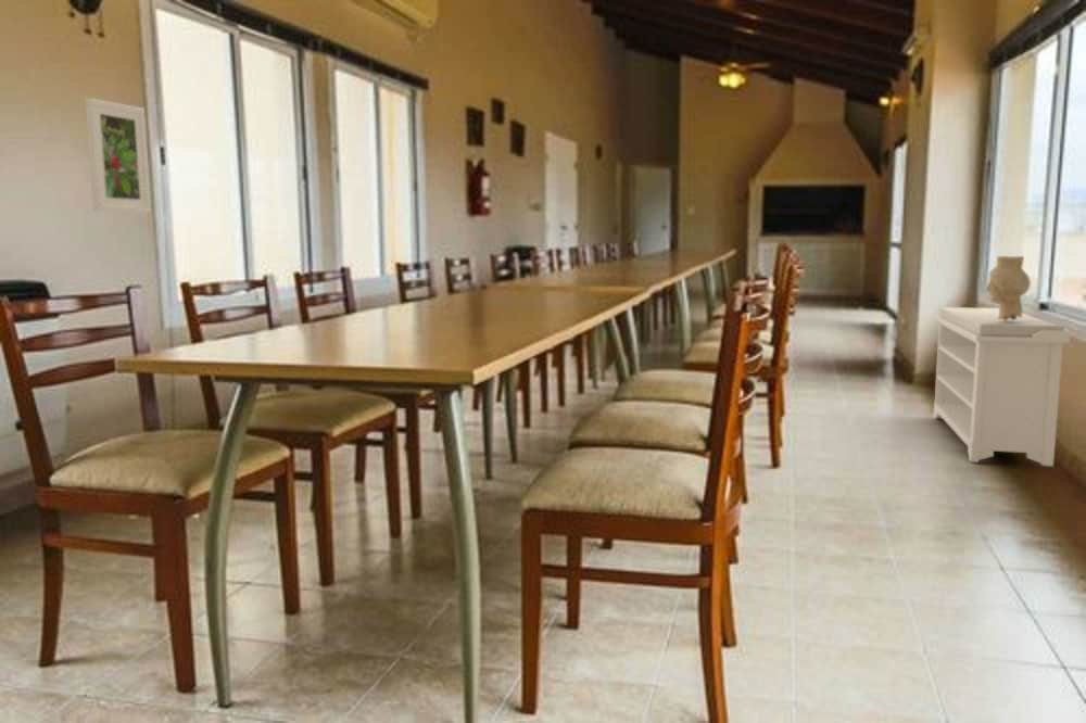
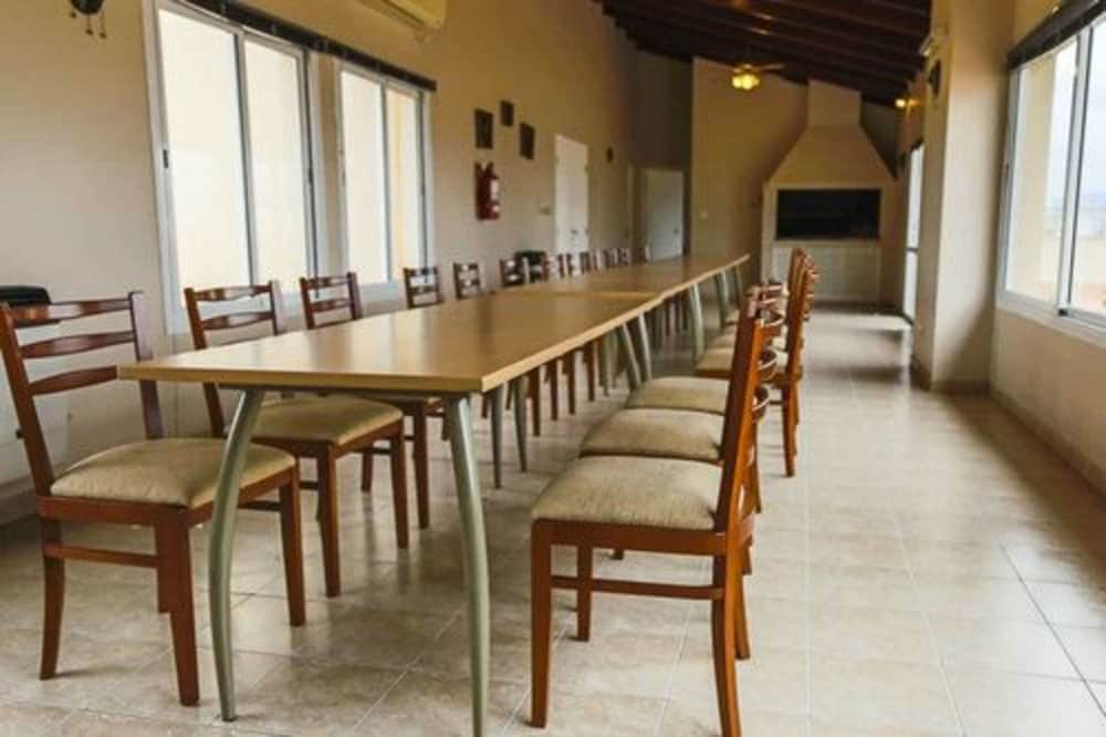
- bench [932,306,1072,468]
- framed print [84,97,152,214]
- decorative vase [985,255,1032,320]
